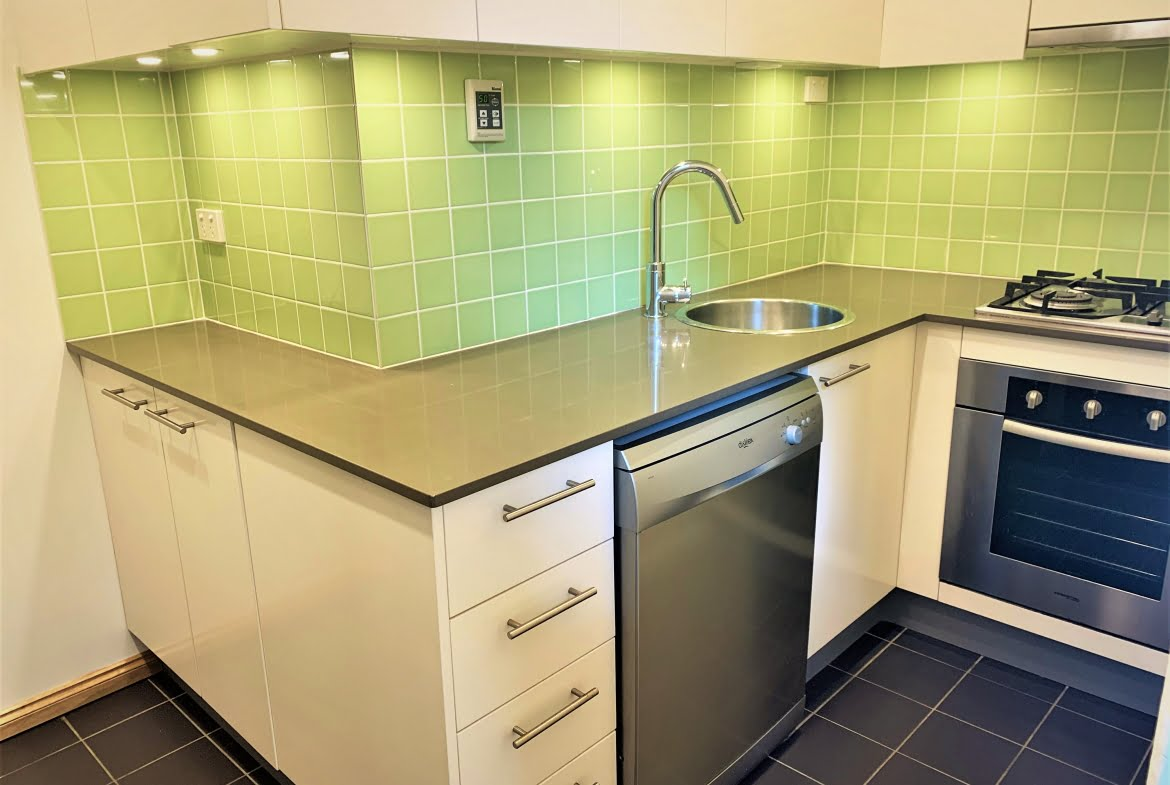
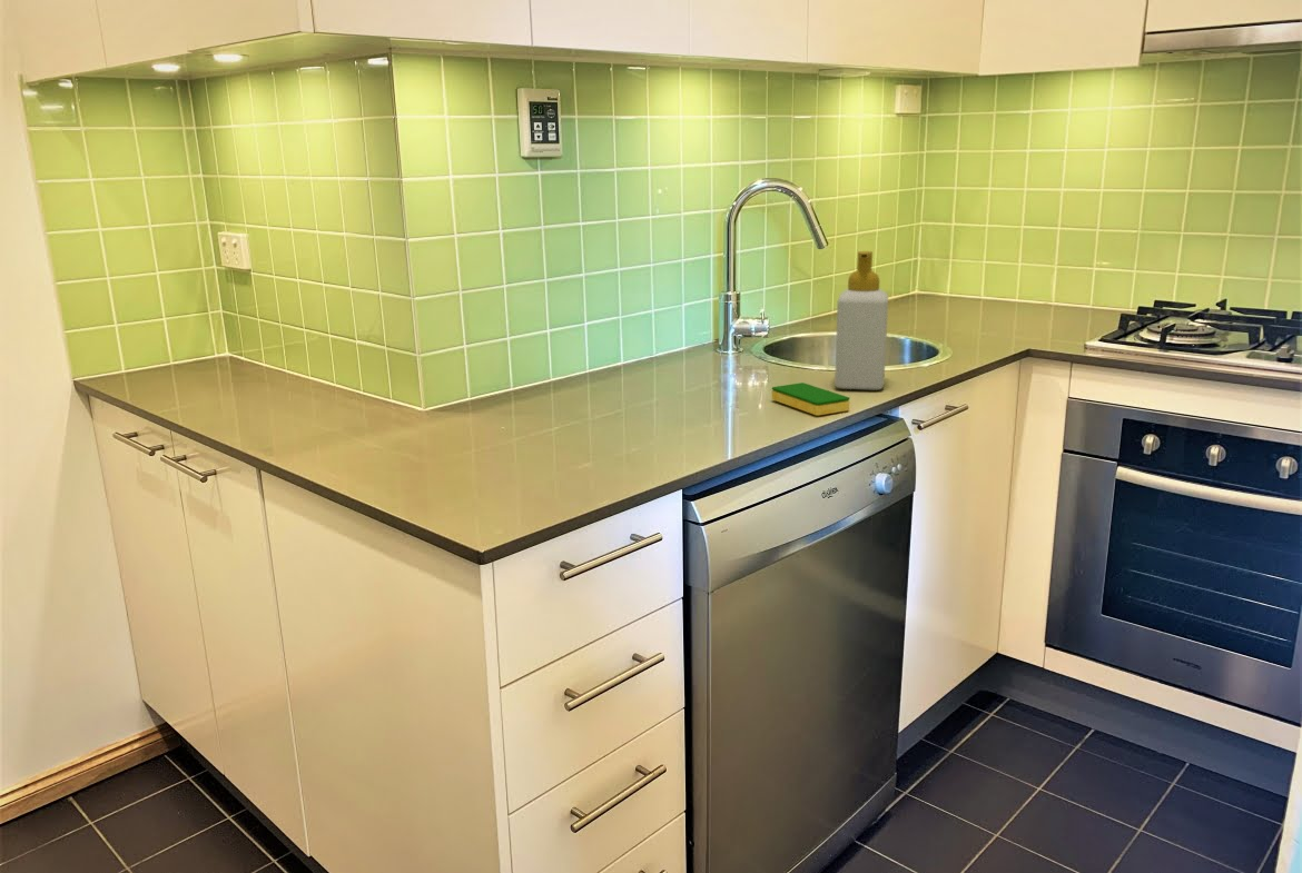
+ dish sponge [771,381,850,417]
+ soap bottle [834,250,889,391]
